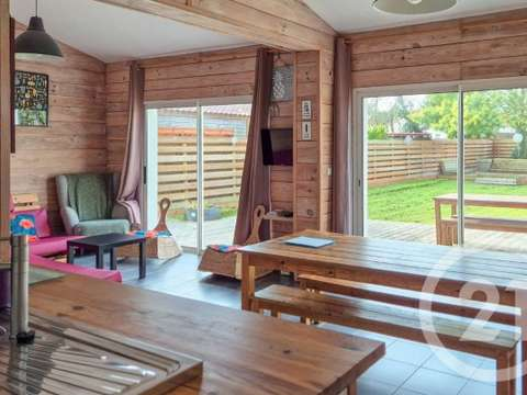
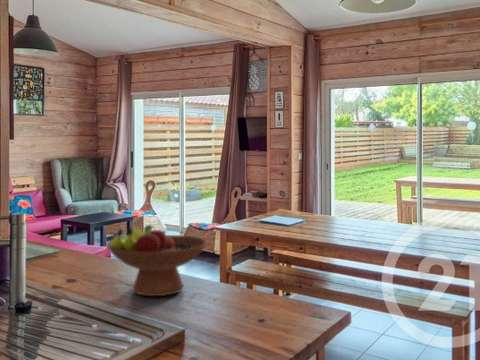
+ fruit bowl [105,224,209,297]
